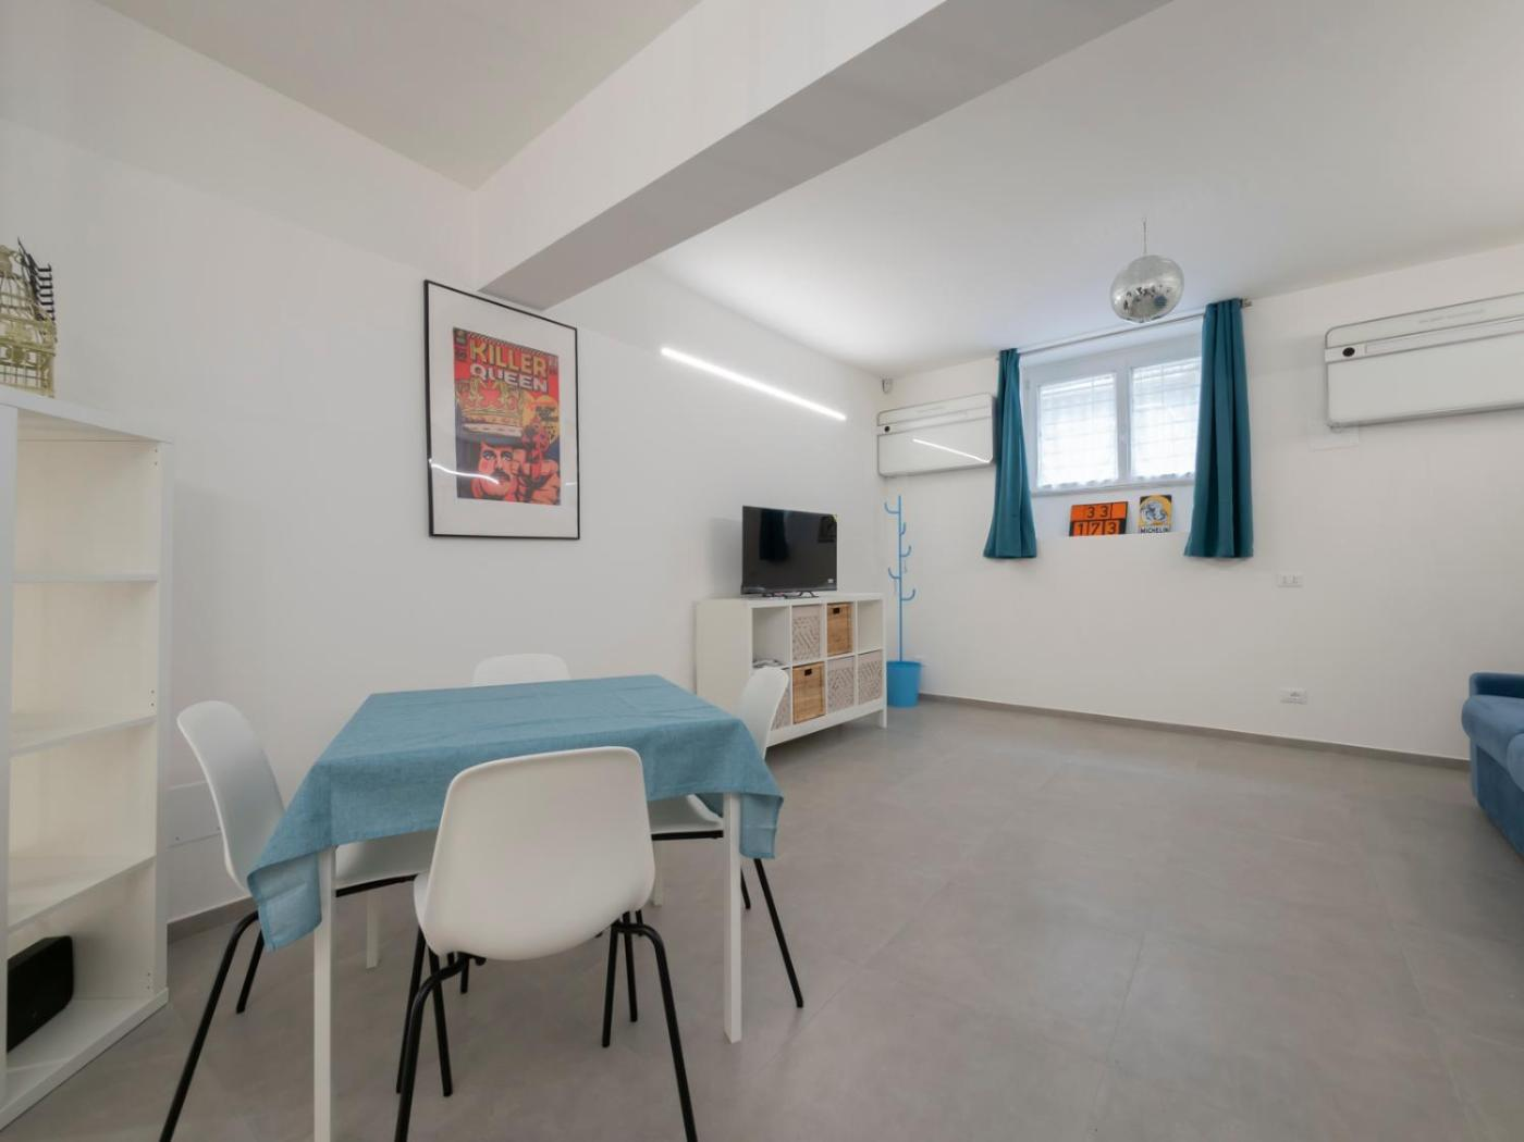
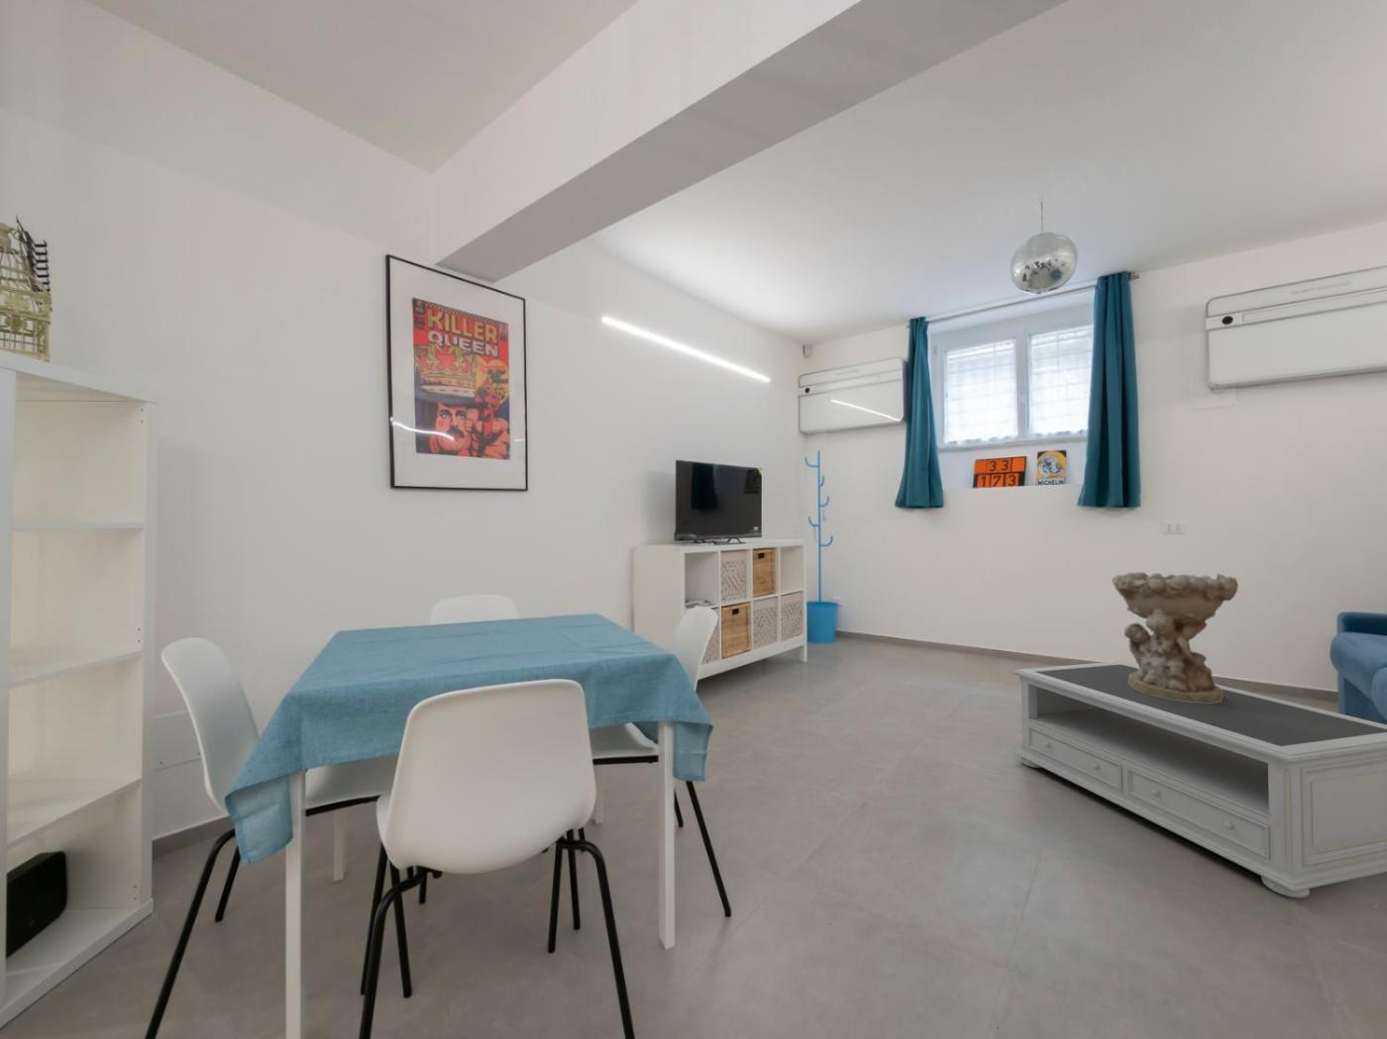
+ coffee table [1011,660,1387,898]
+ decorative bowl [1112,571,1240,704]
